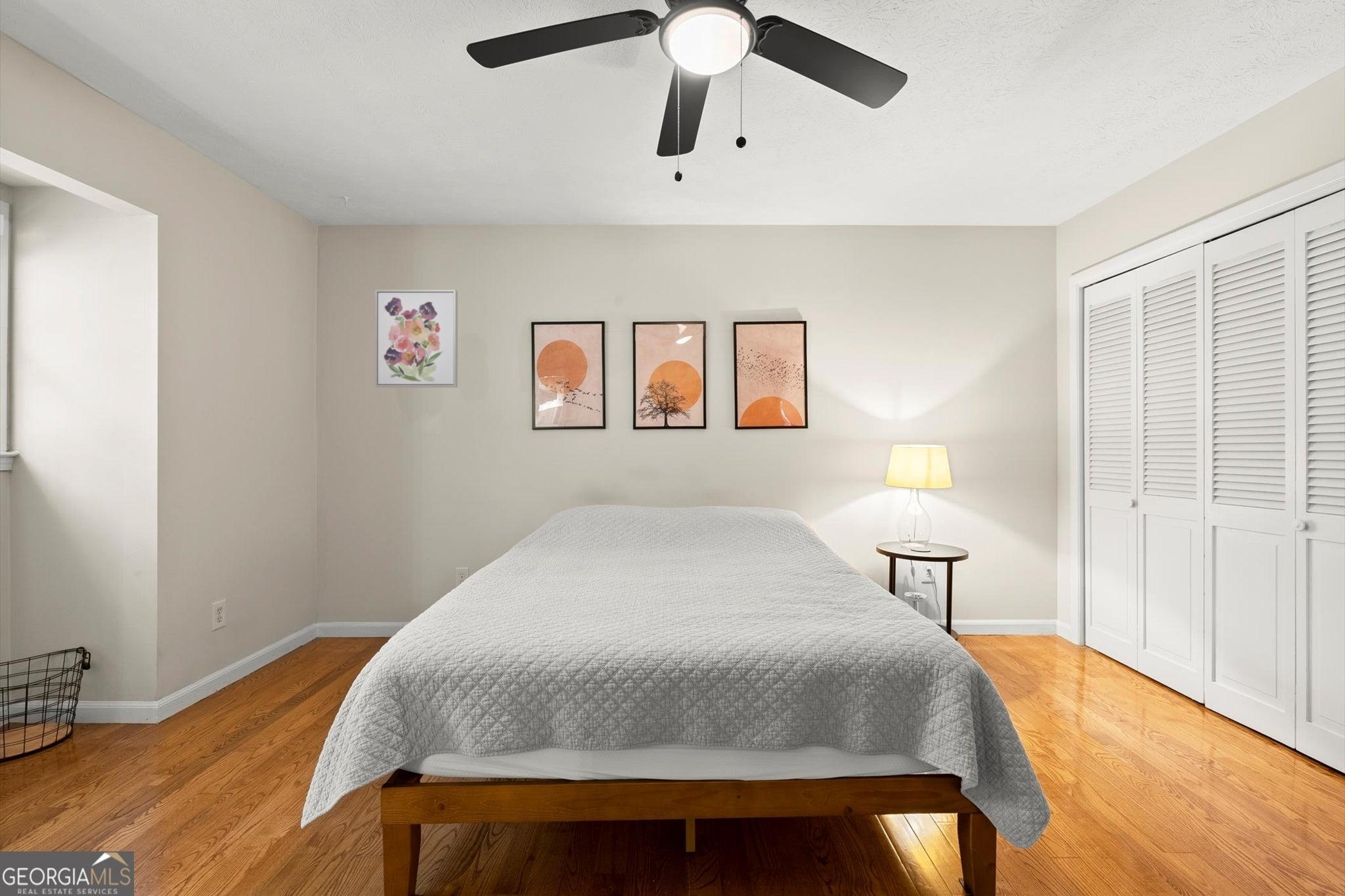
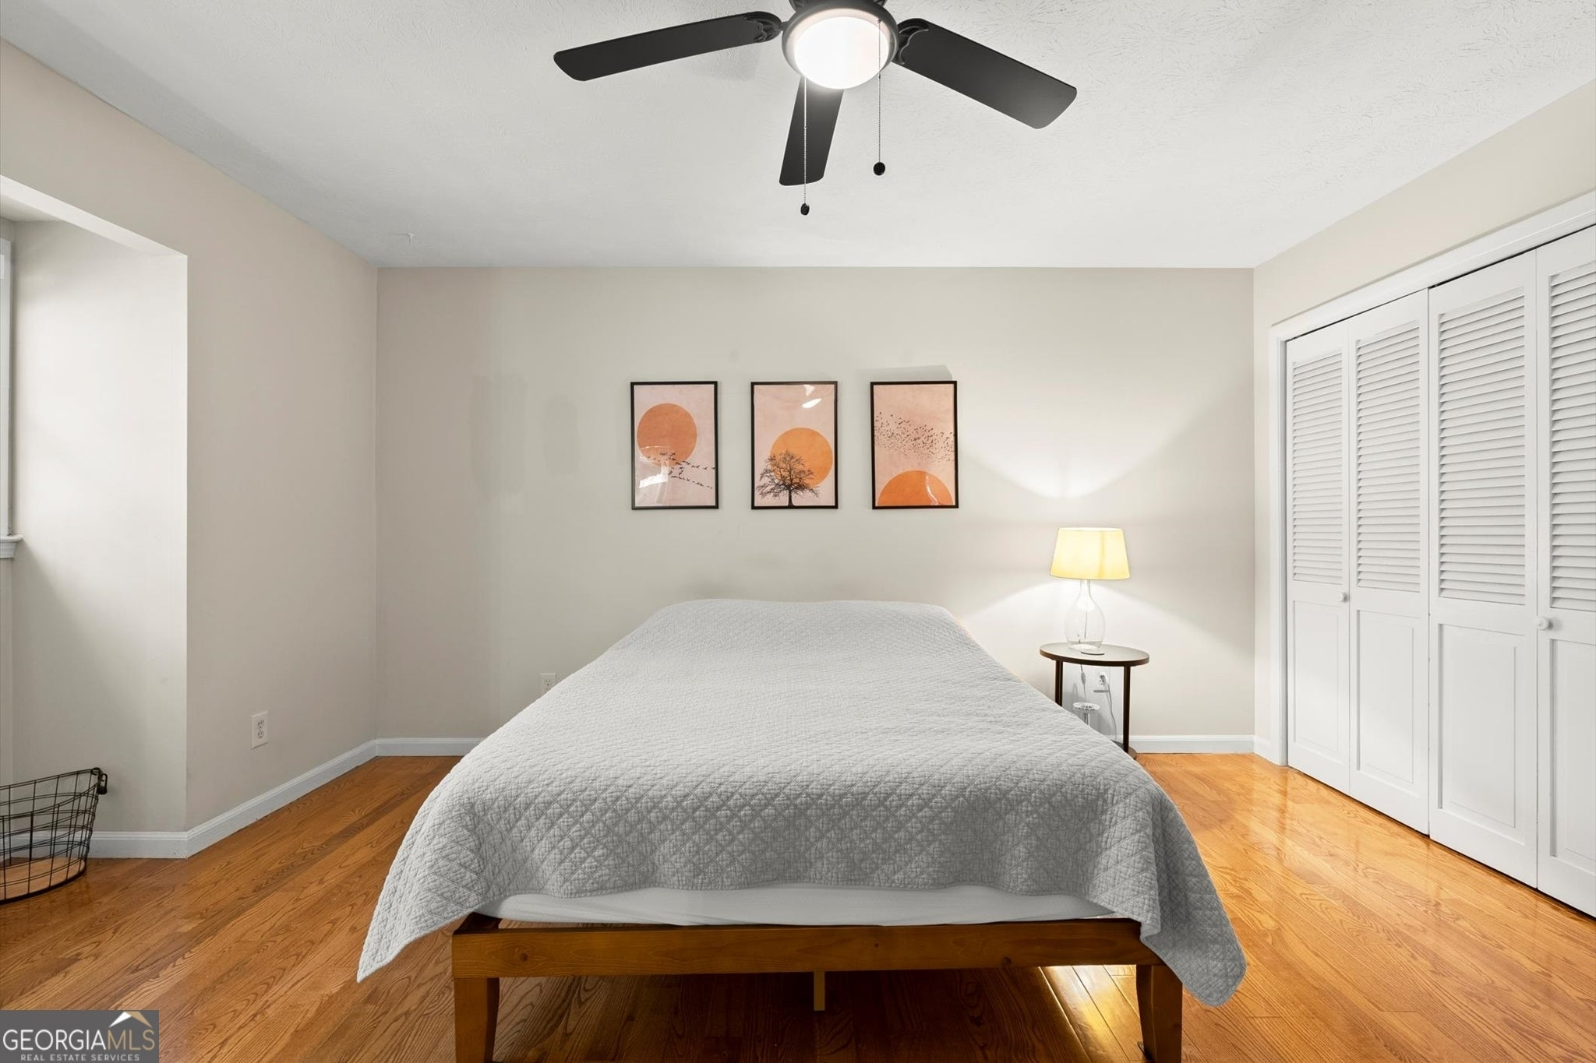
- wall art [375,289,458,388]
